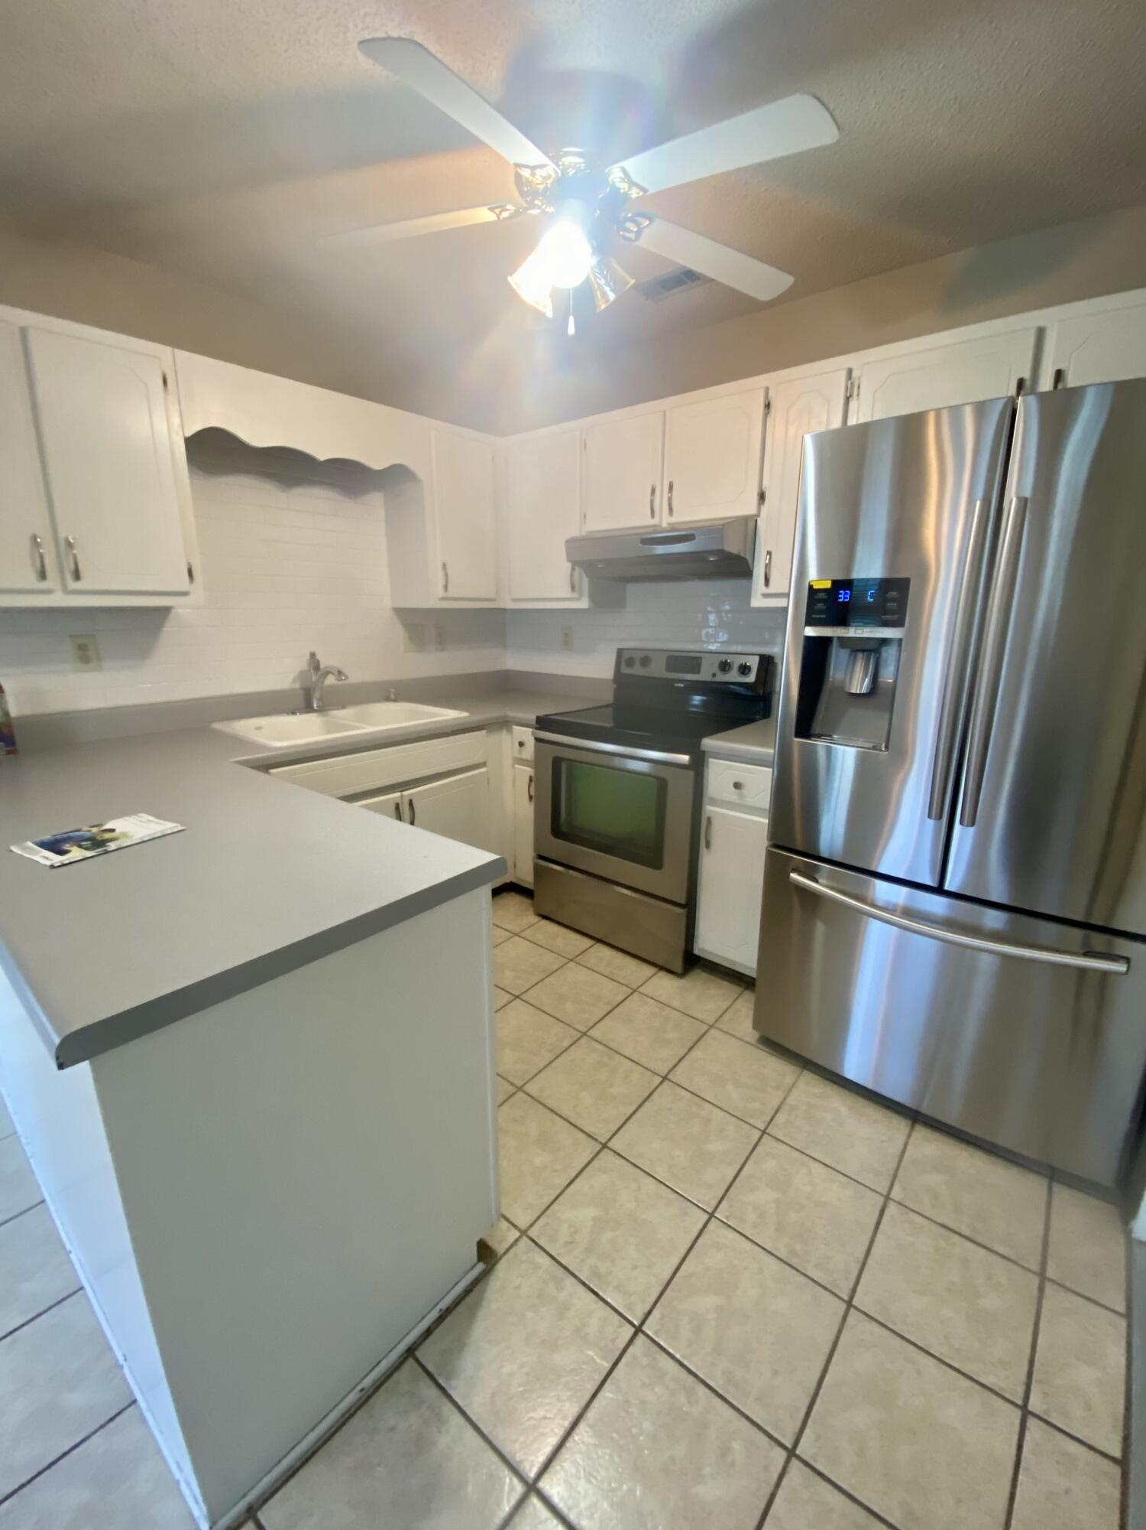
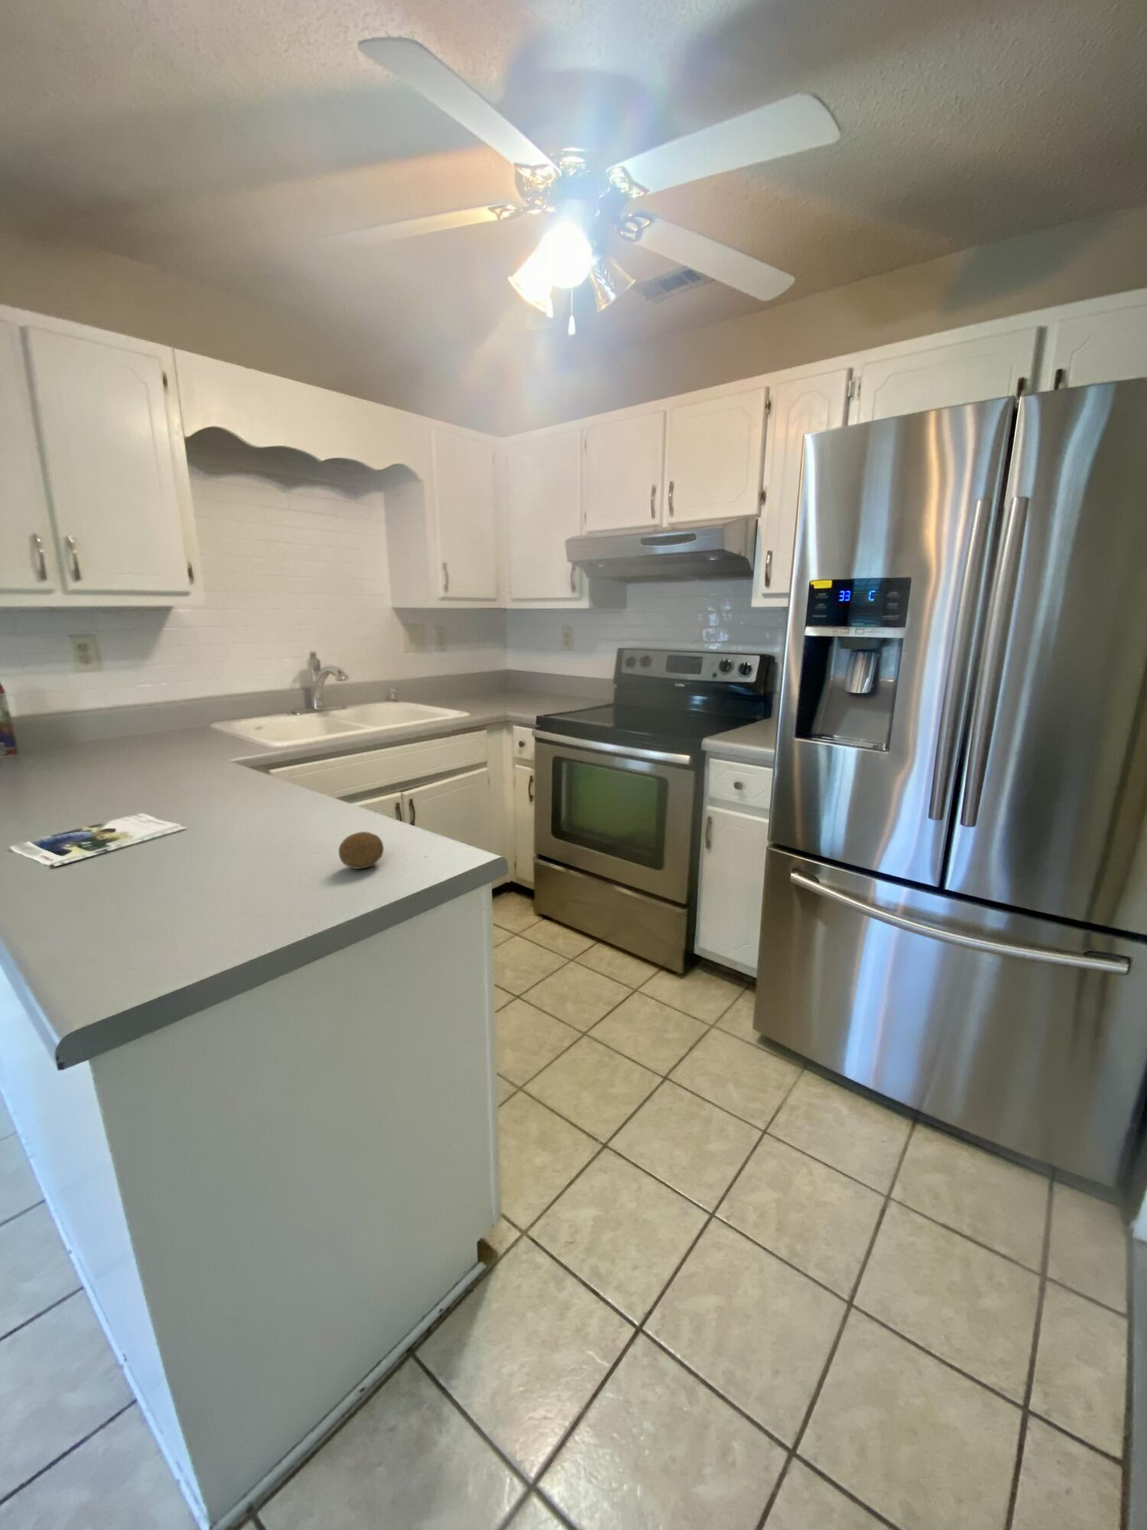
+ fruit [339,831,384,870]
